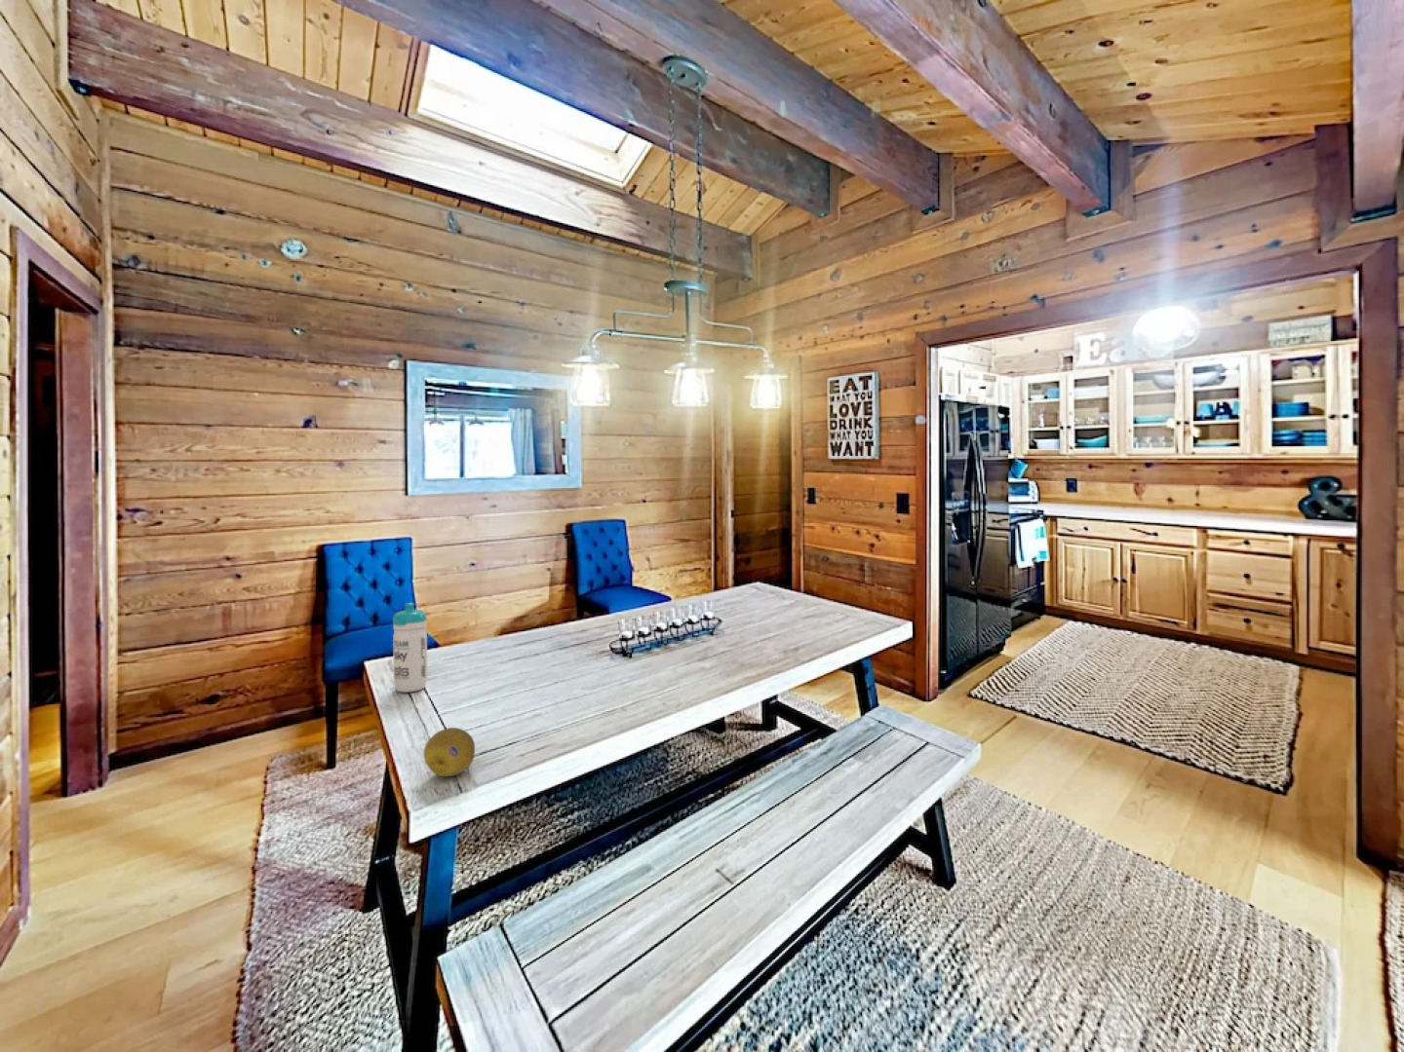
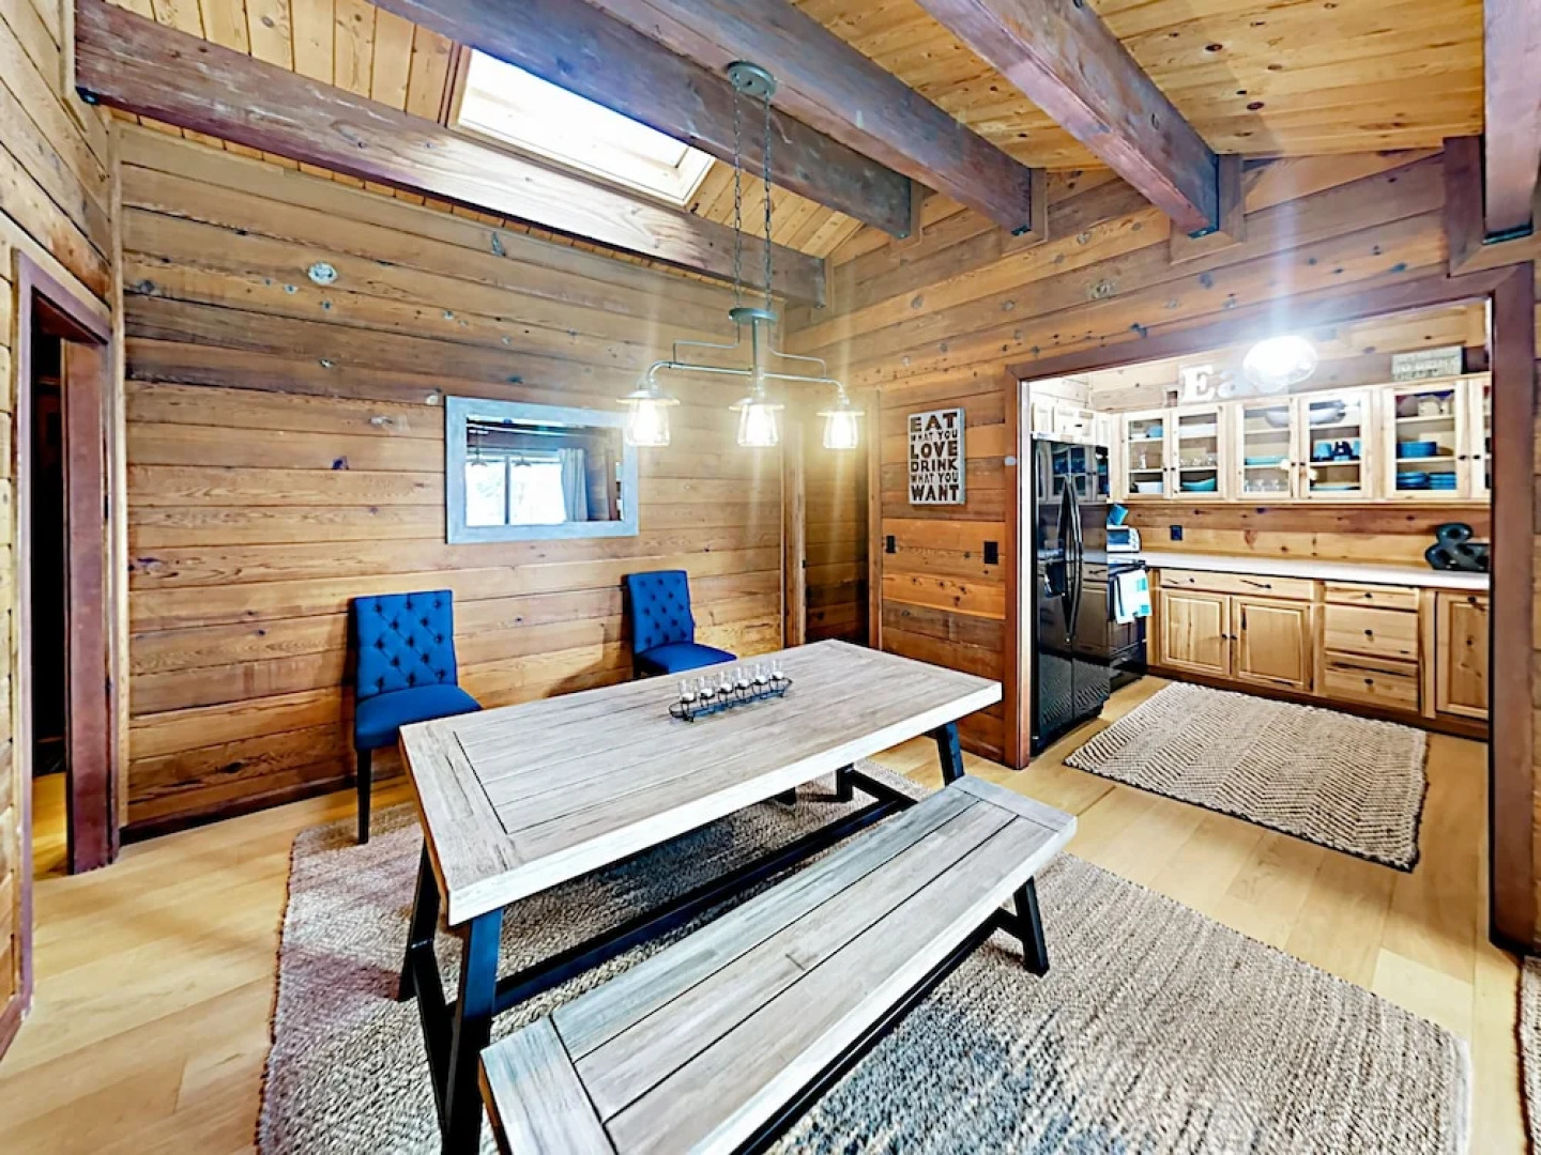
- fruit [423,727,475,777]
- water bottle [392,602,428,694]
